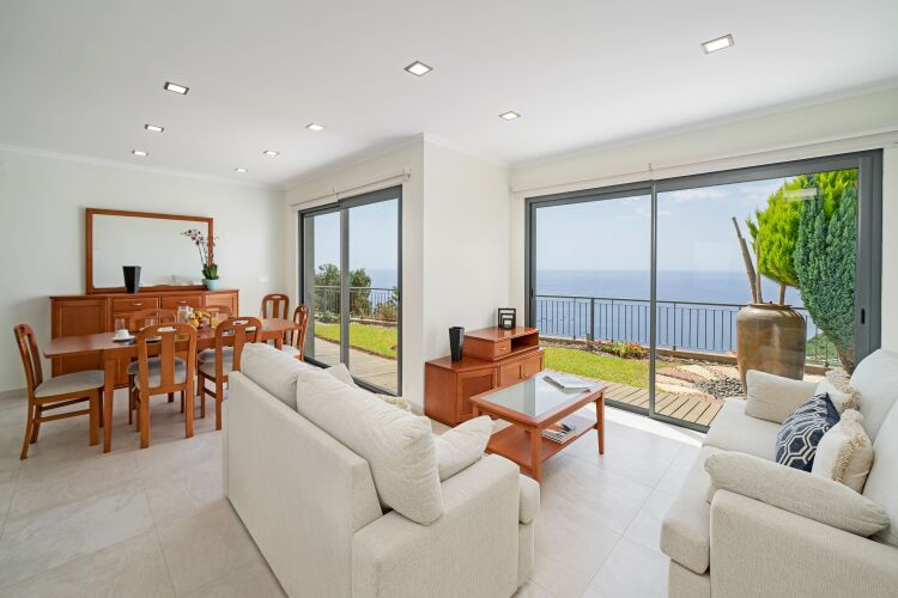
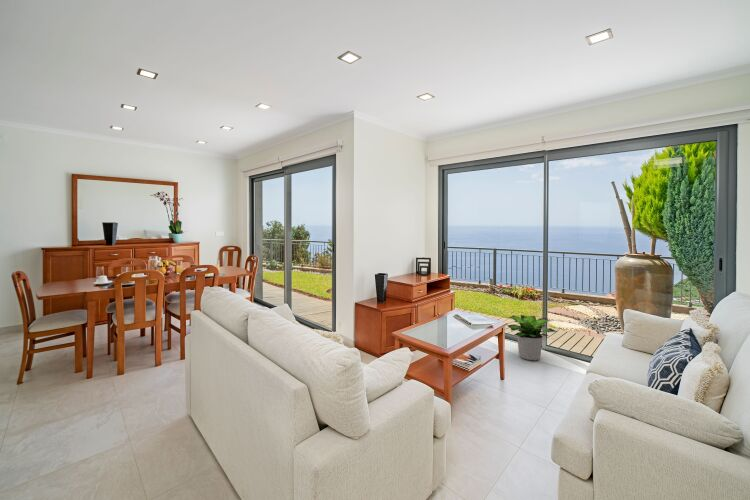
+ potted plant [506,314,559,361]
